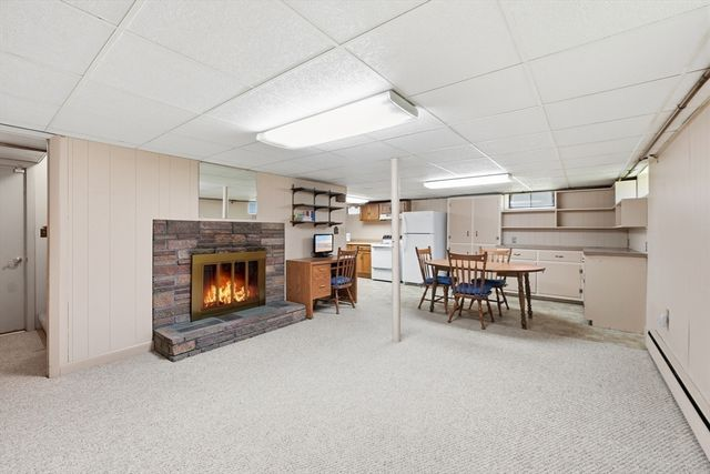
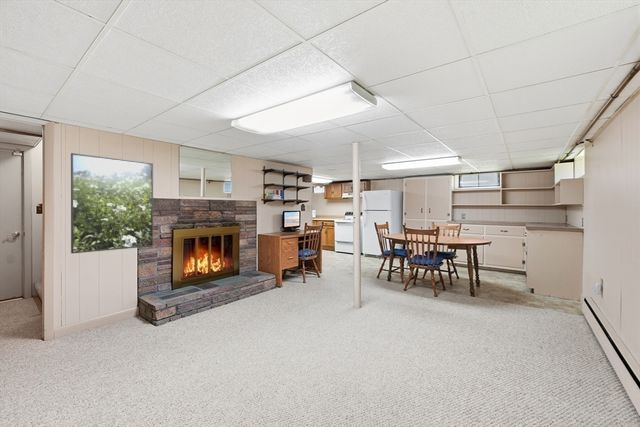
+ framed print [70,152,154,254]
